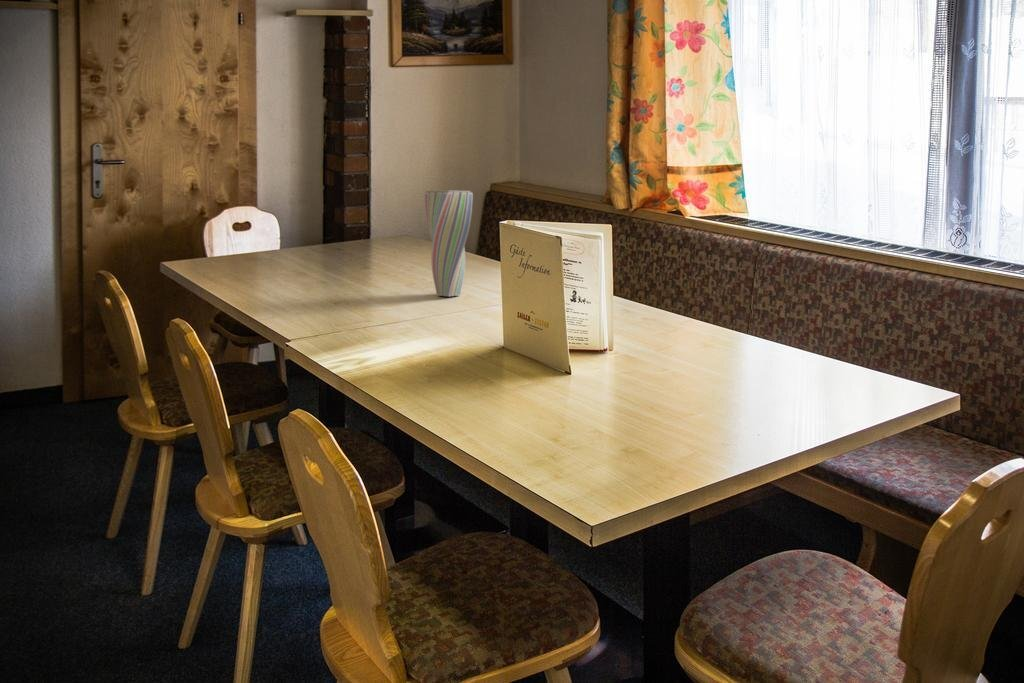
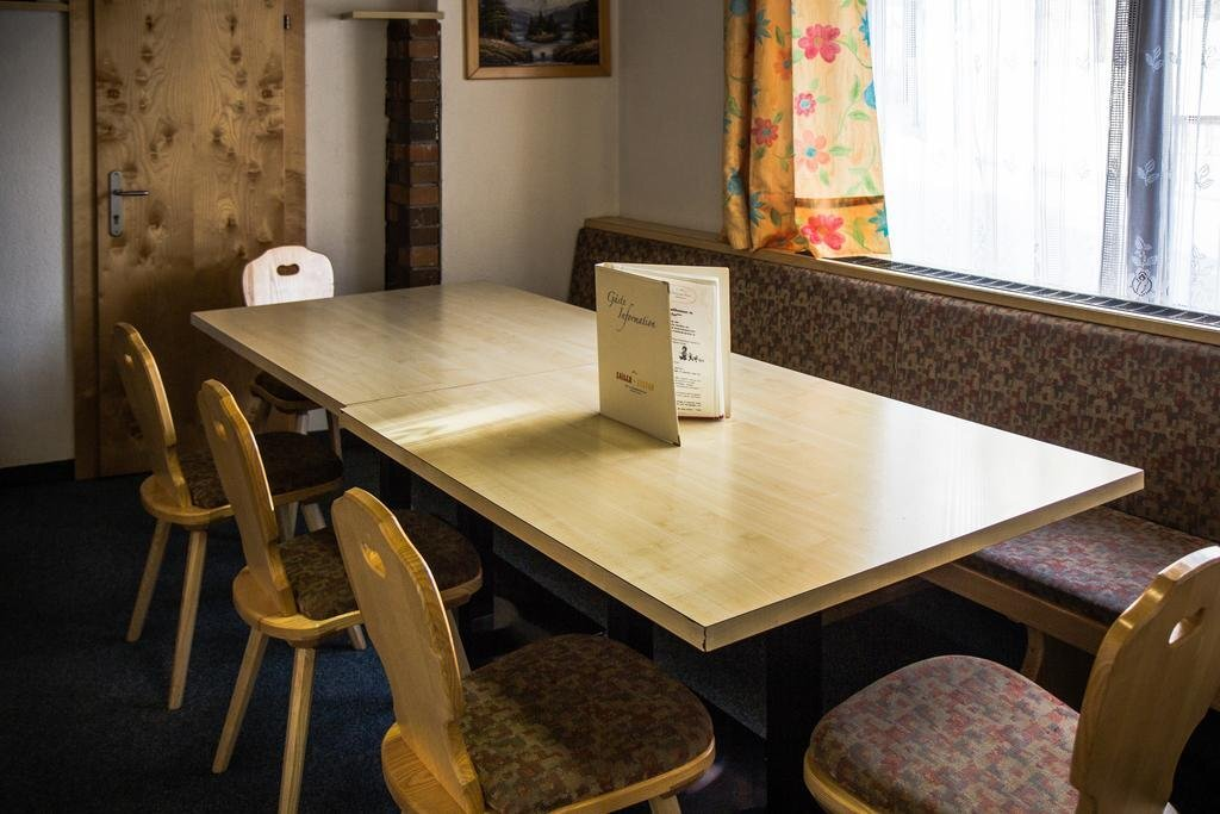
- vase [423,190,474,297]
